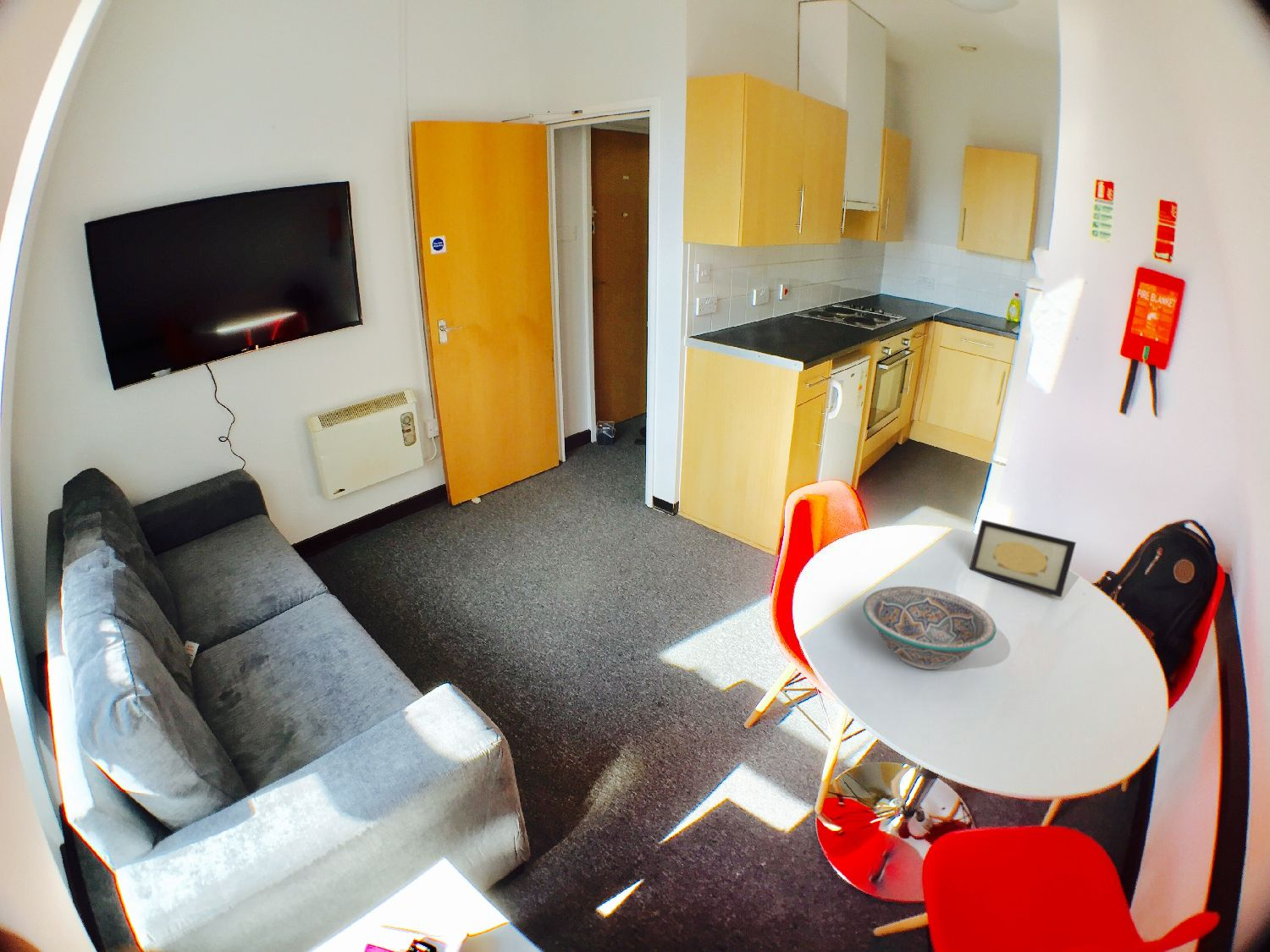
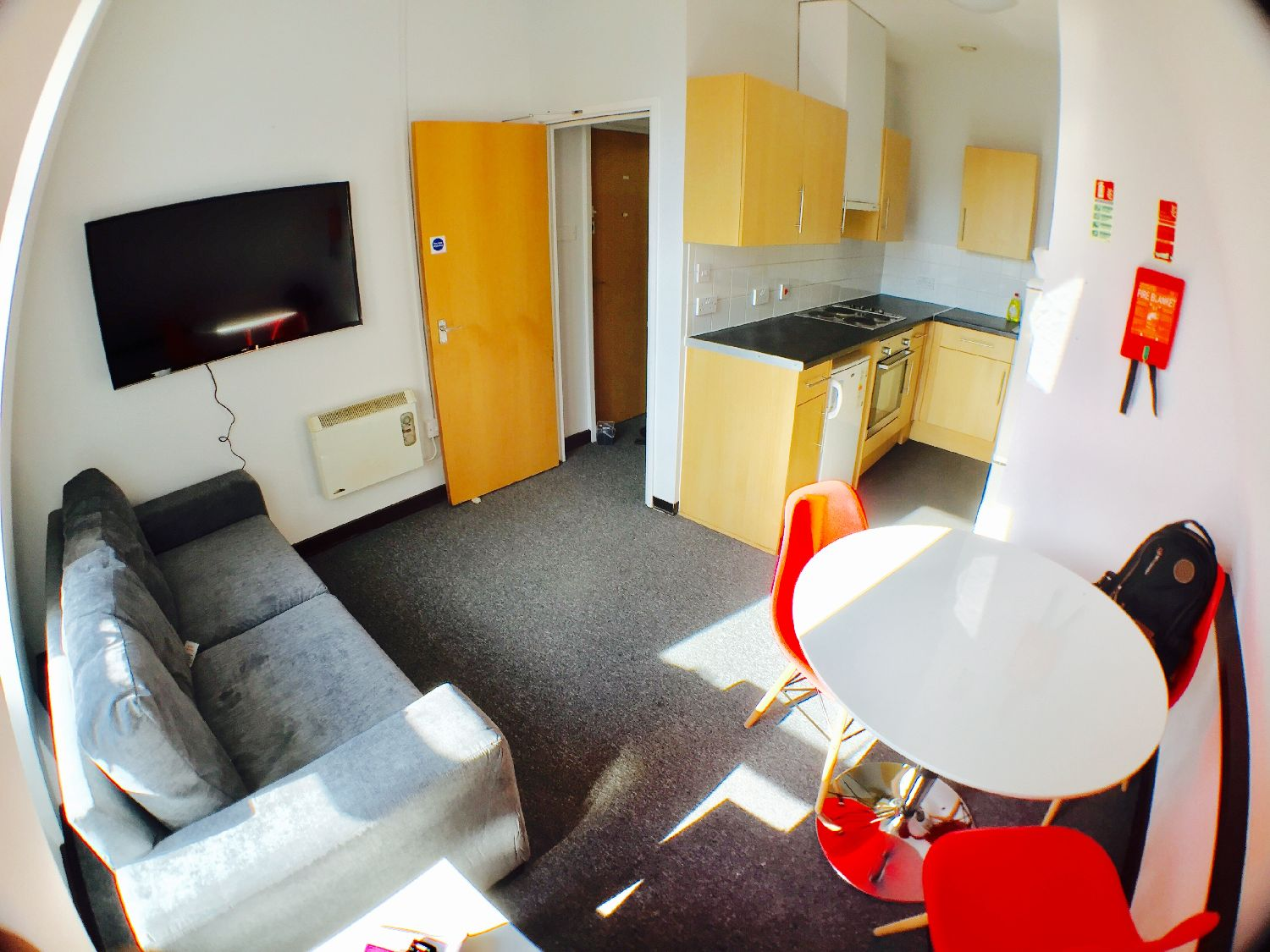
- bowl [863,586,997,670]
- picture frame [969,519,1077,598]
